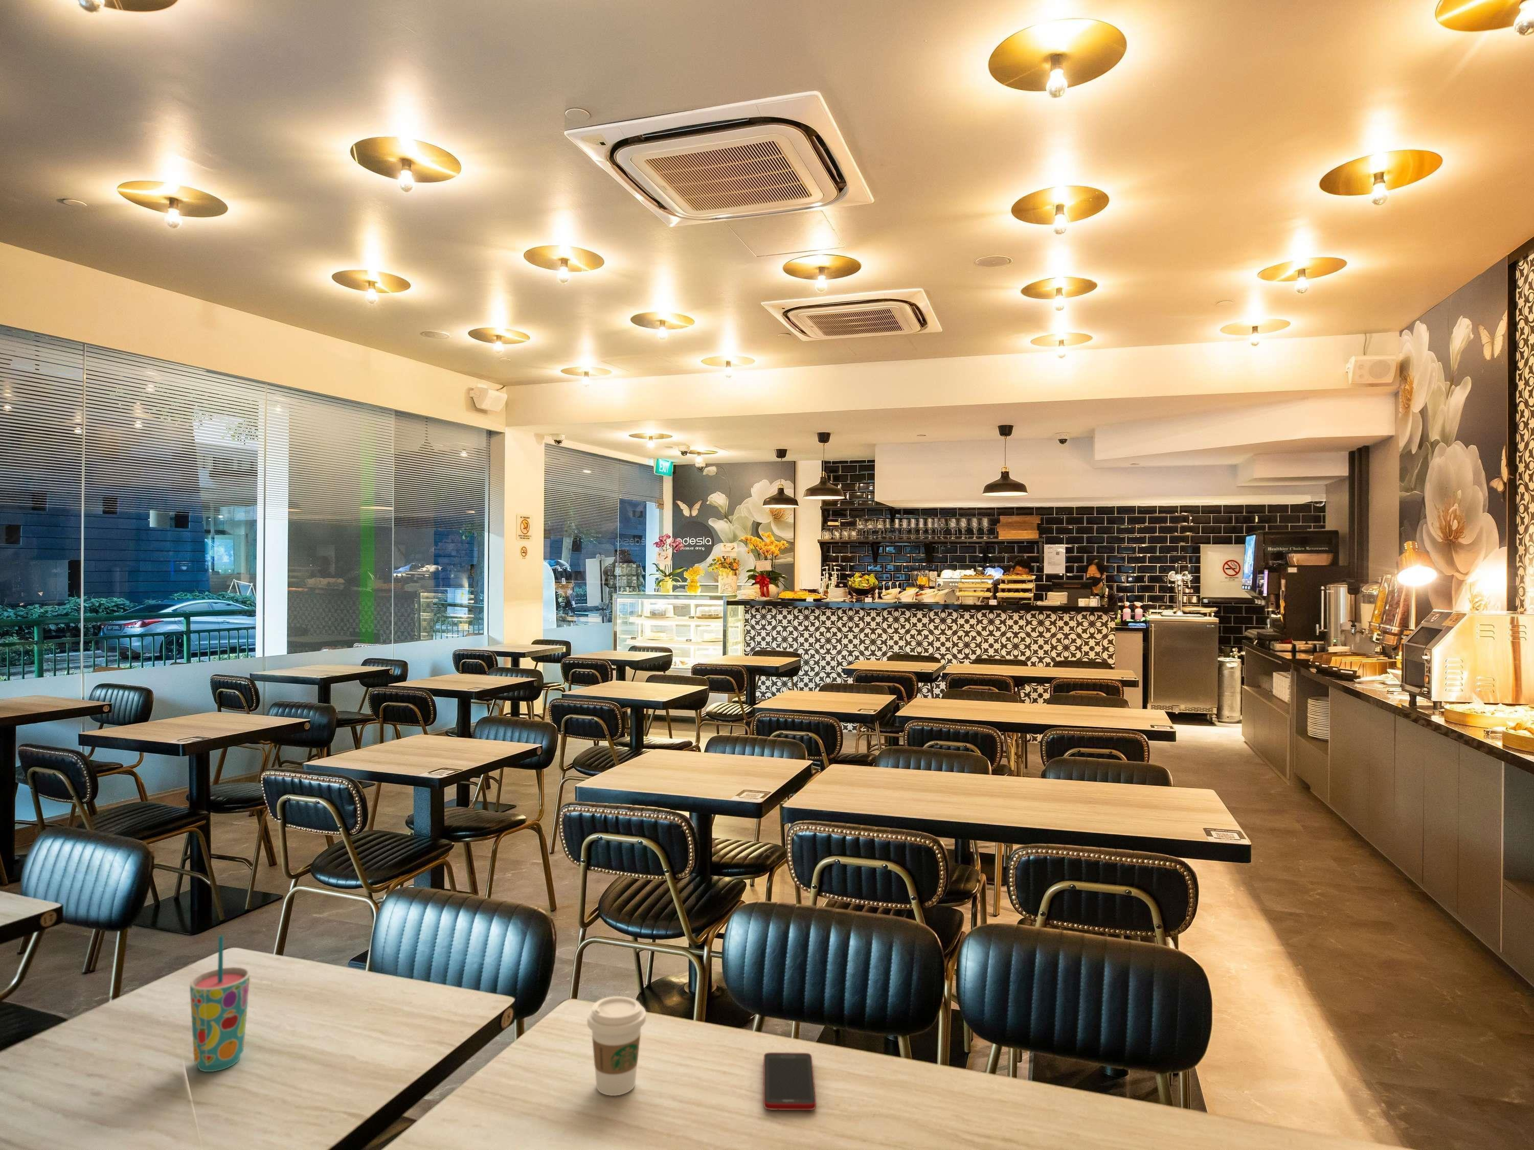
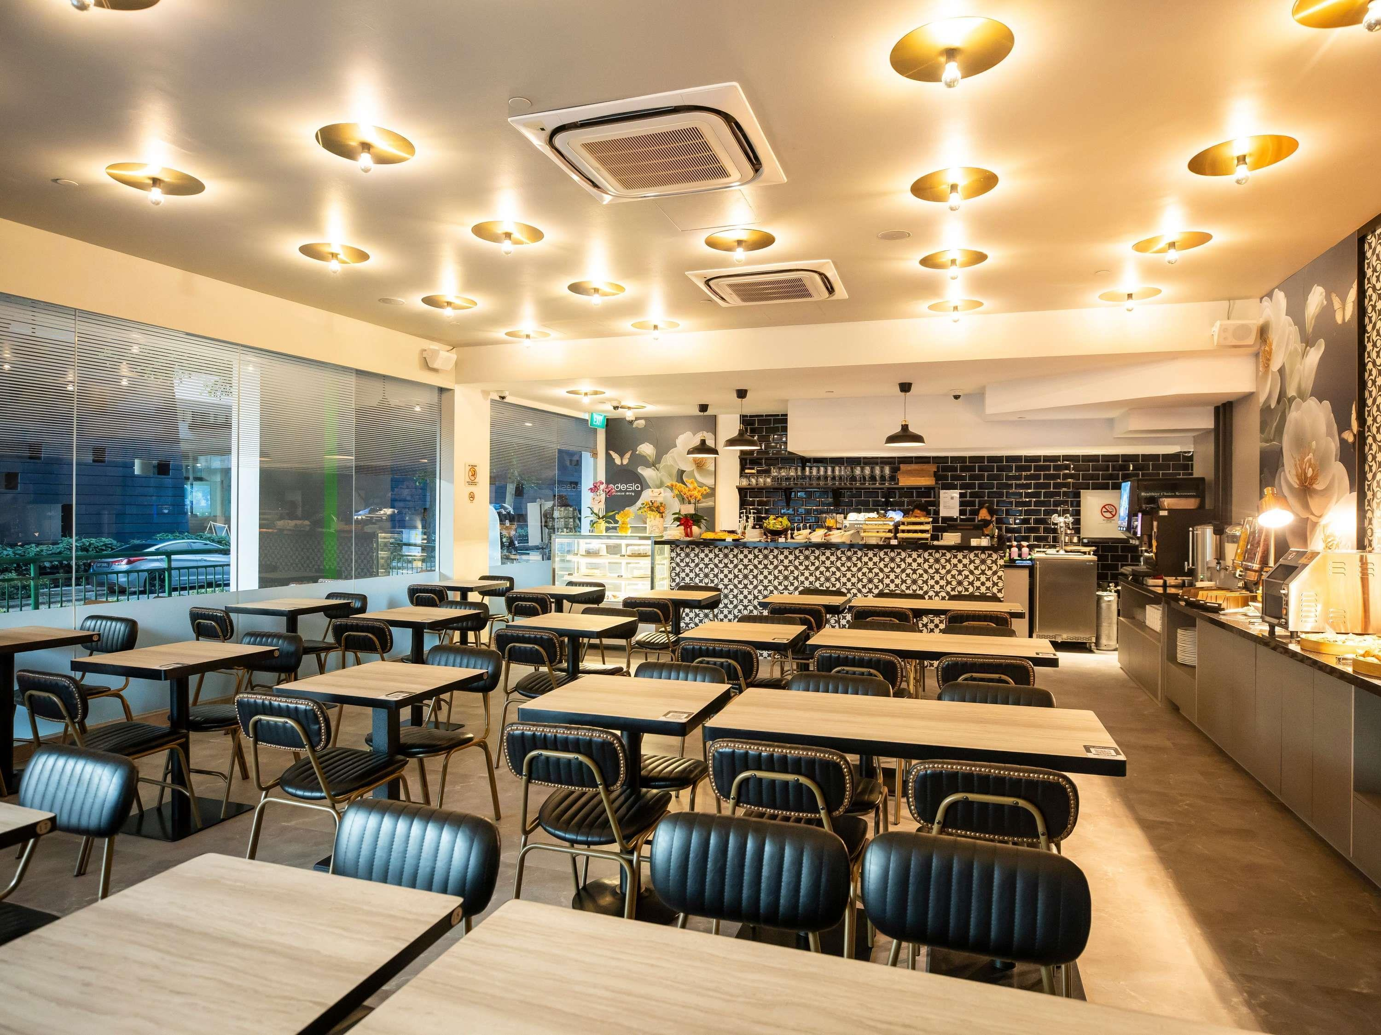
- cup [190,935,250,1073]
- cell phone [763,1052,817,1110]
- coffee cup [587,995,646,1097]
